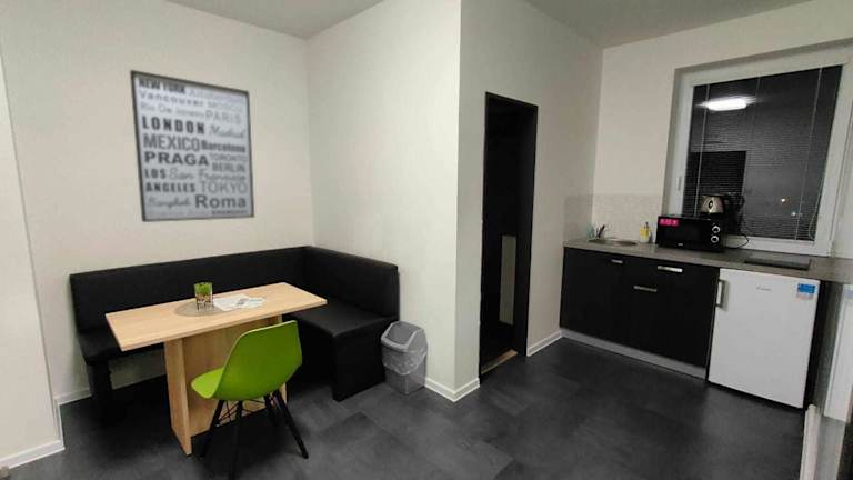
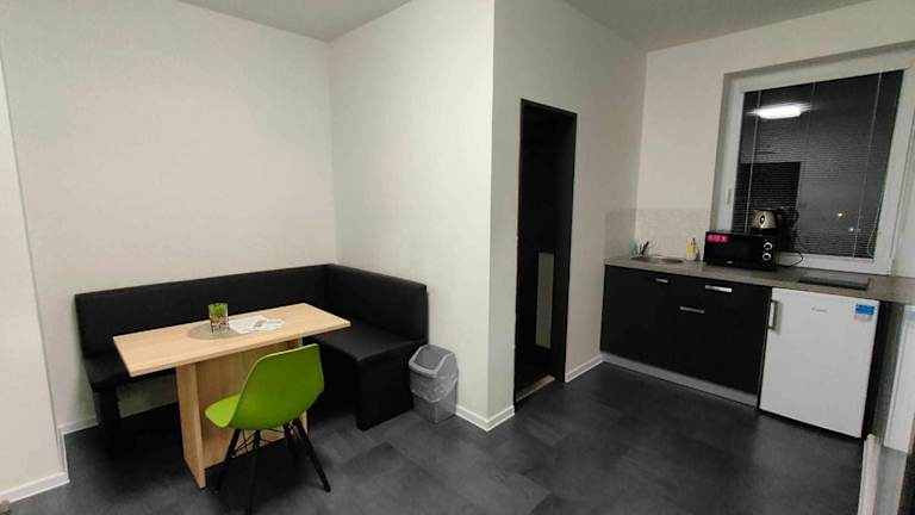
- wall art [129,69,255,223]
